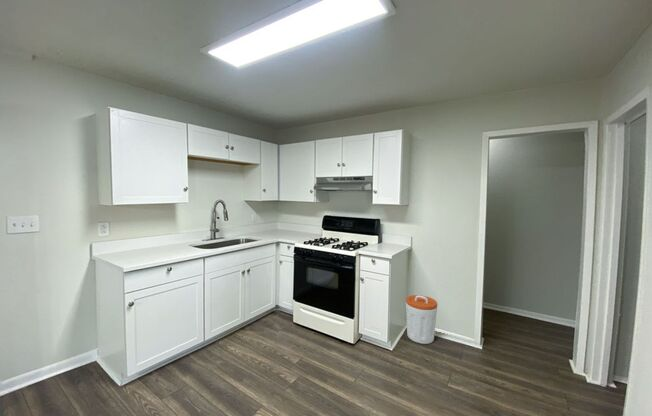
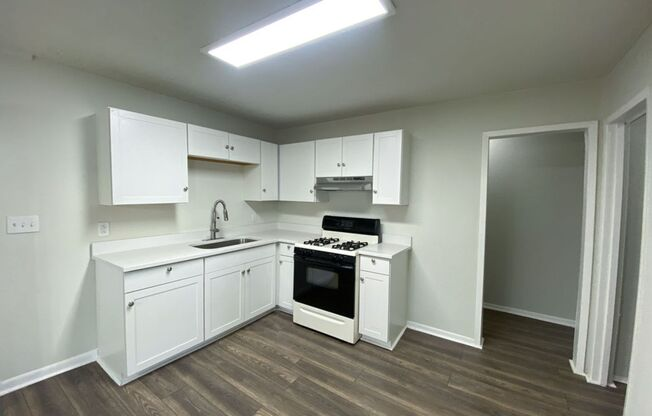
- trash can [405,294,438,345]
